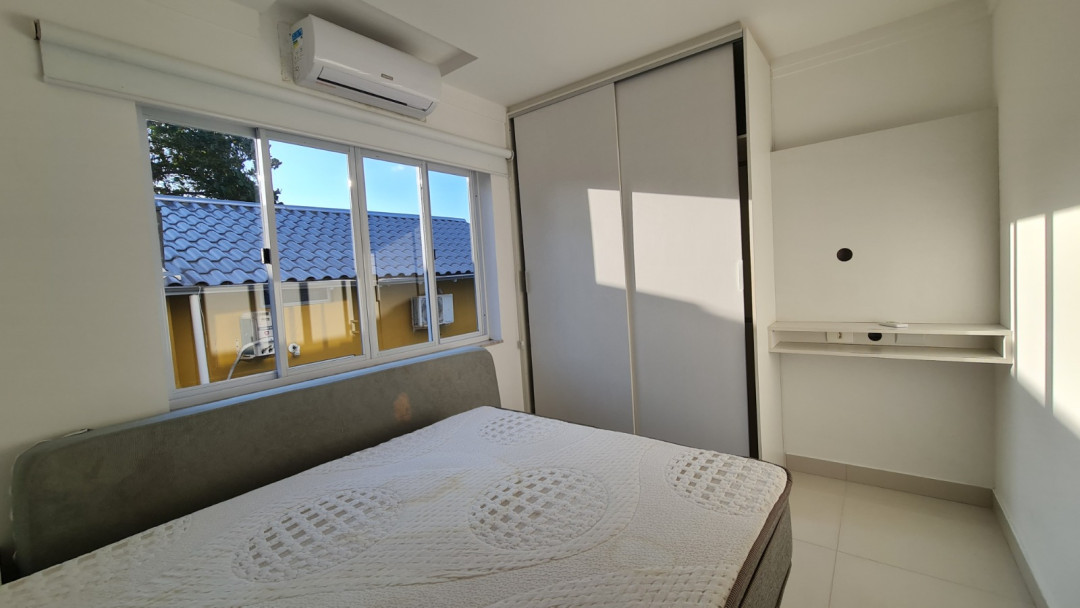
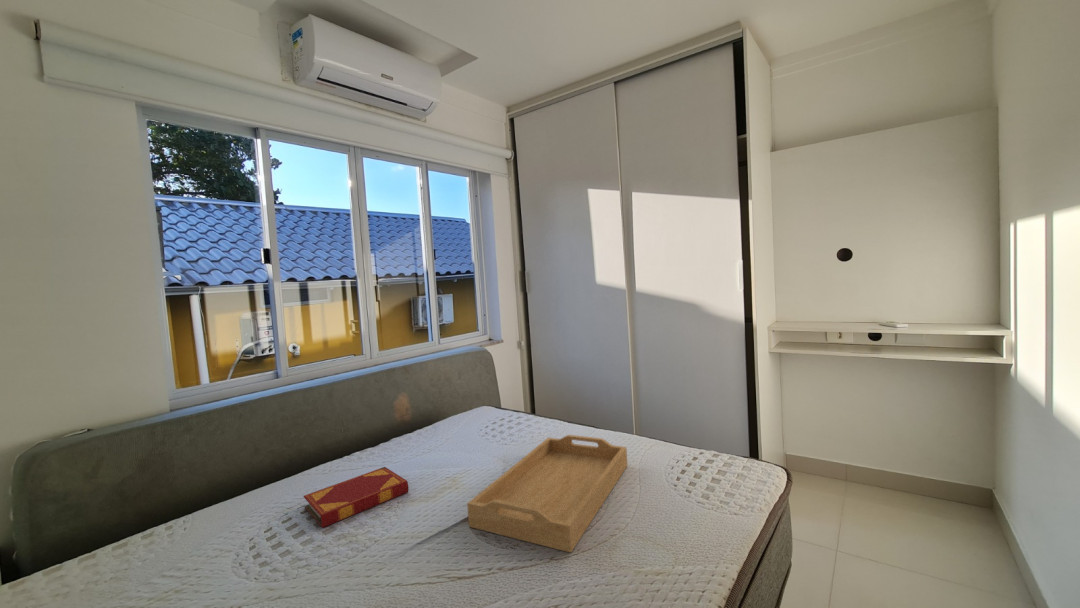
+ hardback book [302,466,409,529]
+ serving tray [466,434,629,554]
